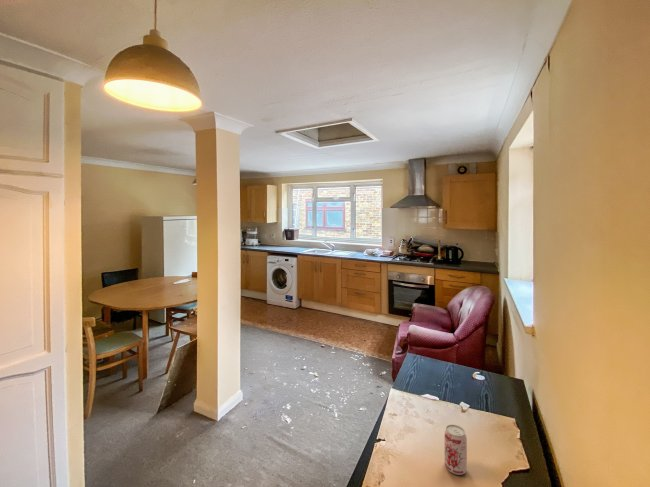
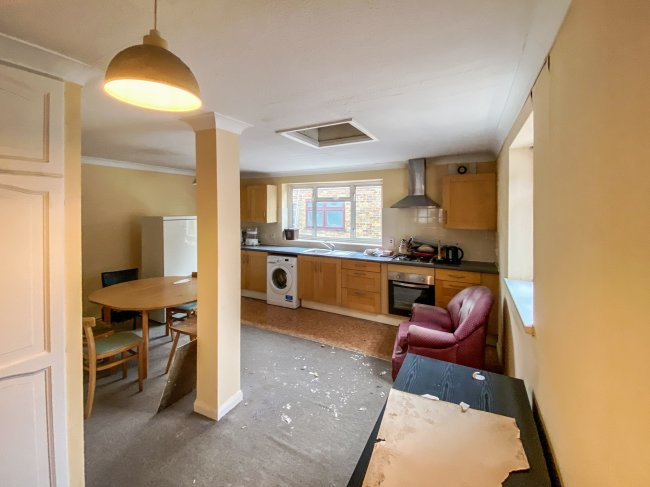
- beverage can [443,424,468,476]
